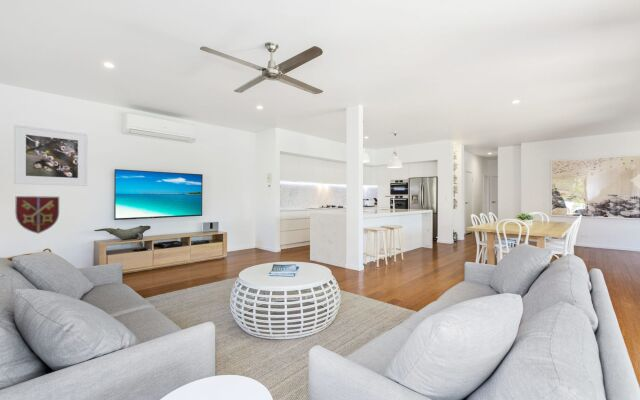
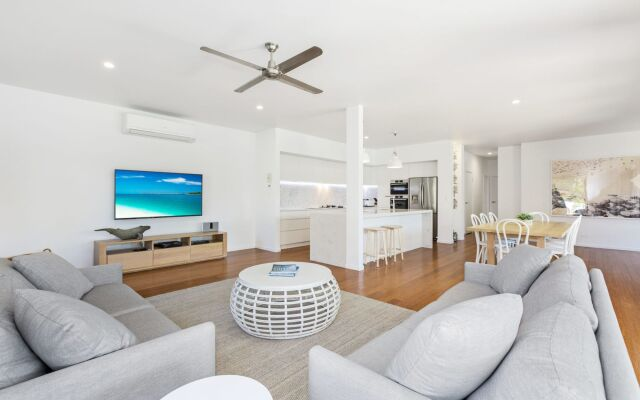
- decorative shield [14,195,60,235]
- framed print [13,124,89,187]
